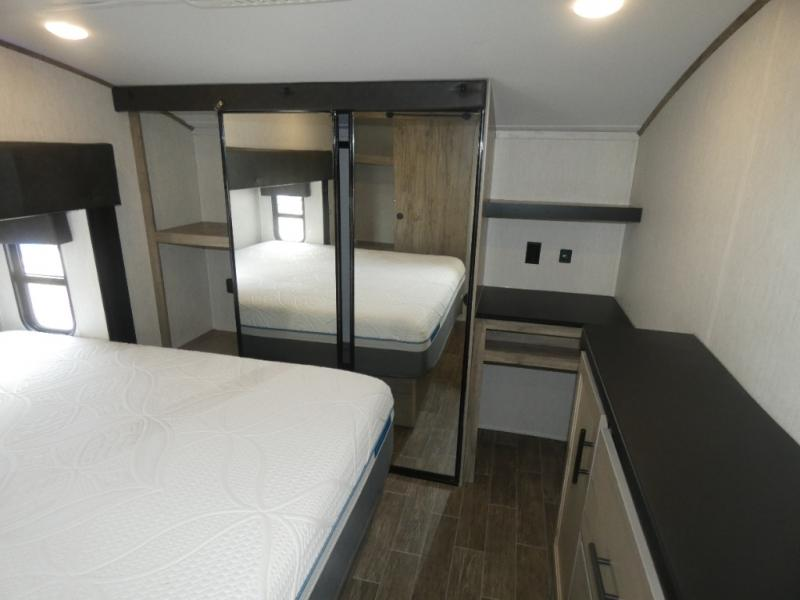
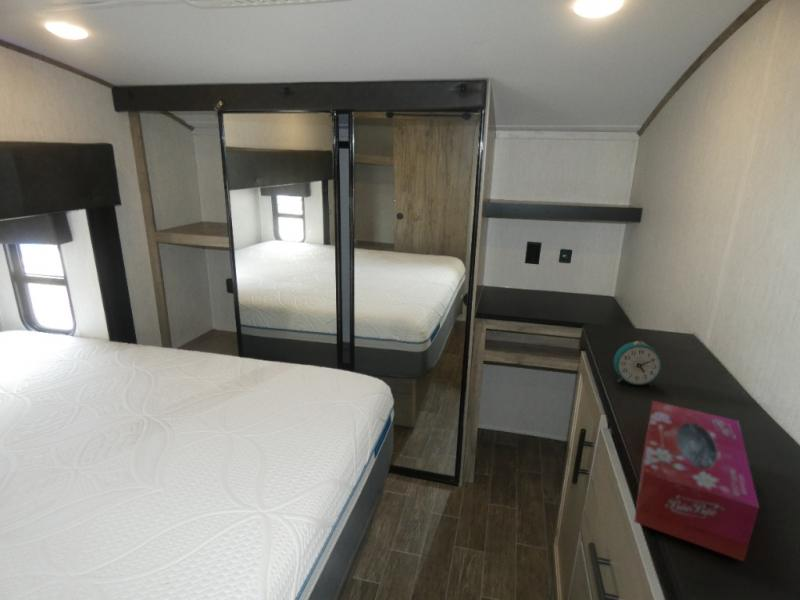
+ tissue box [633,400,760,562]
+ alarm clock [612,340,663,387]
